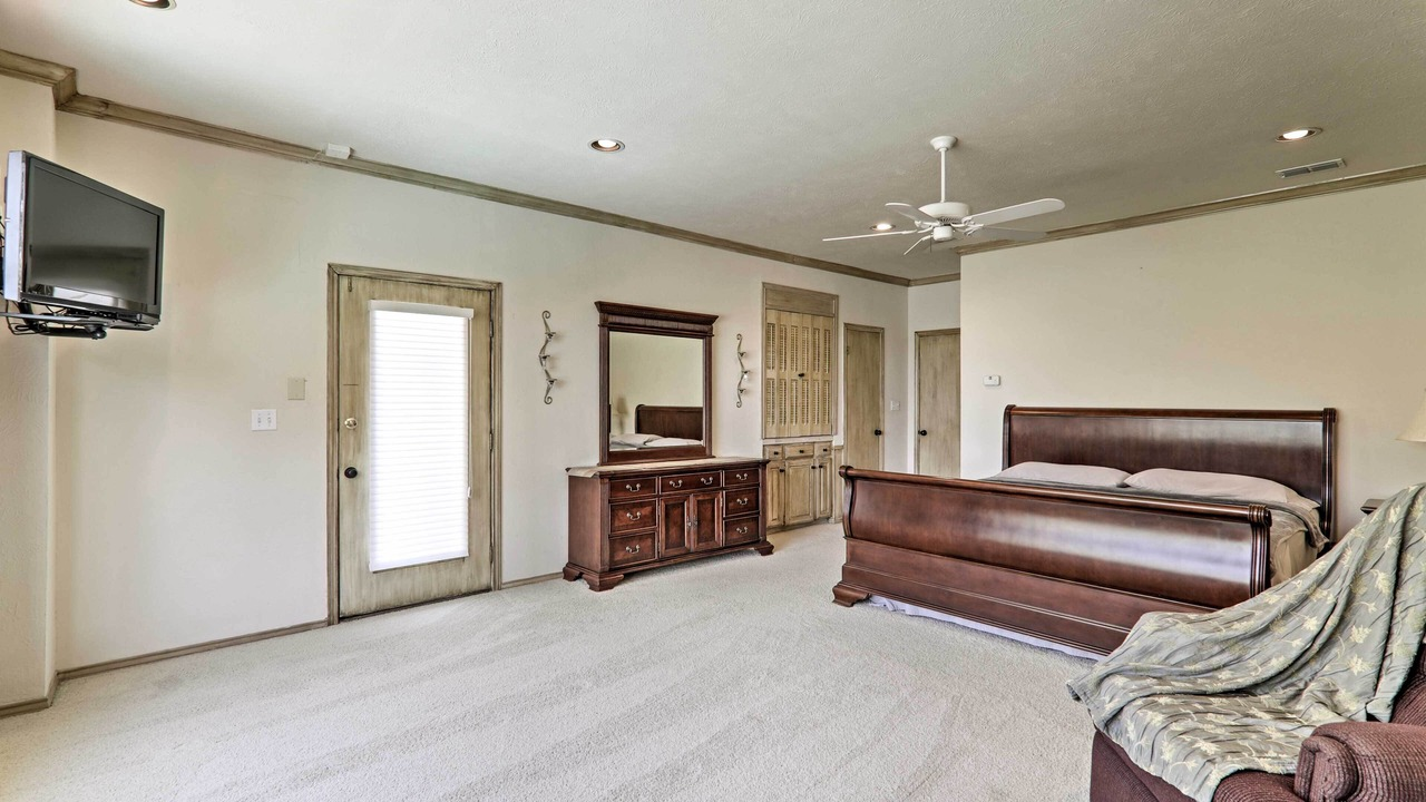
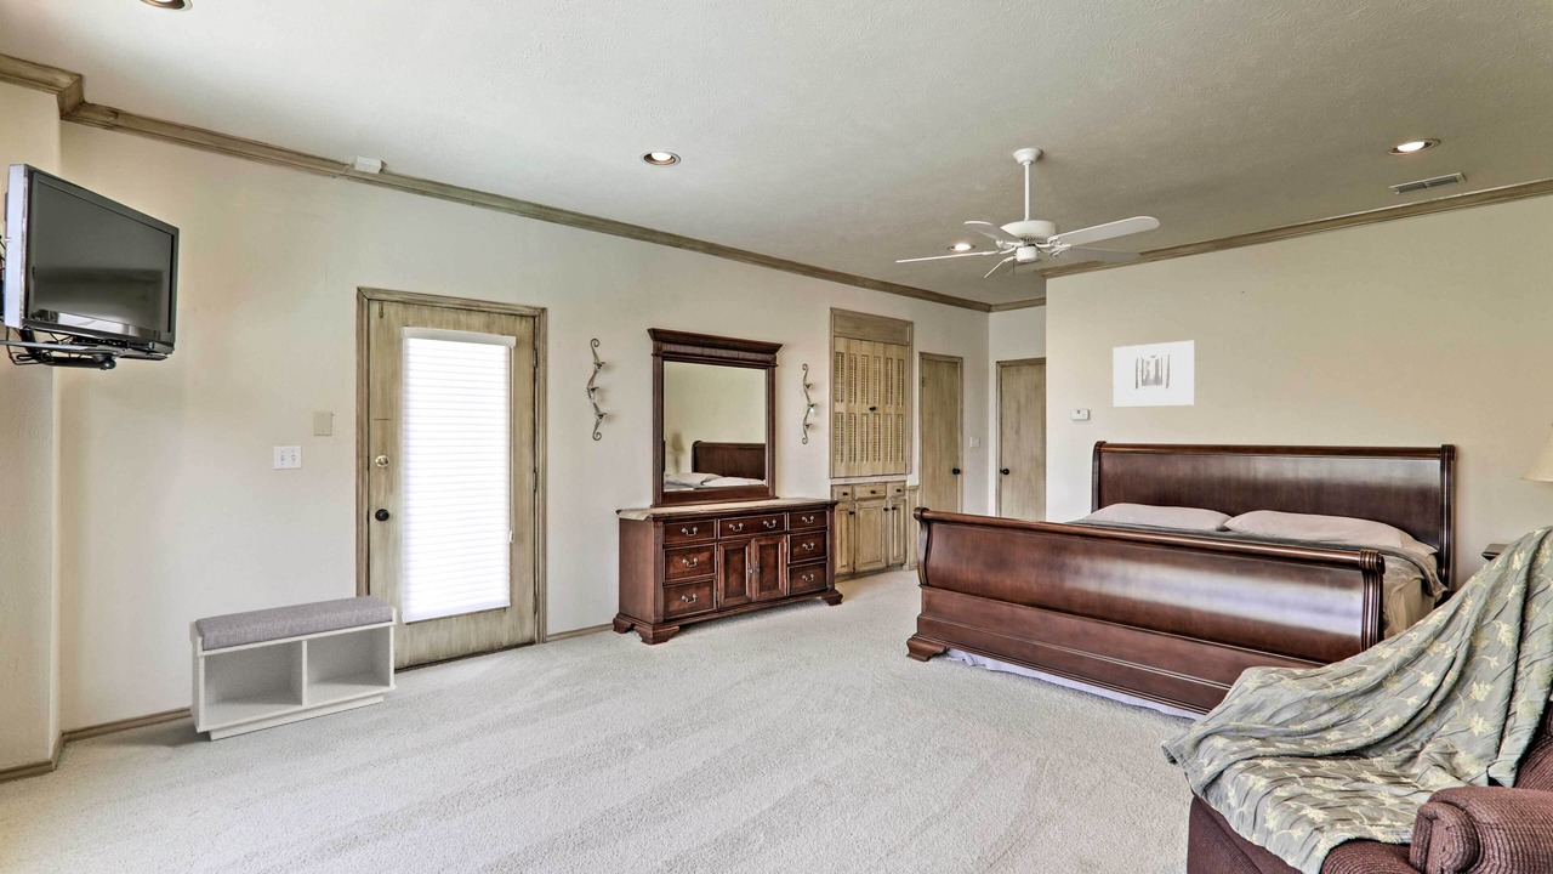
+ bench [188,594,398,742]
+ wall art [1111,340,1196,409]
